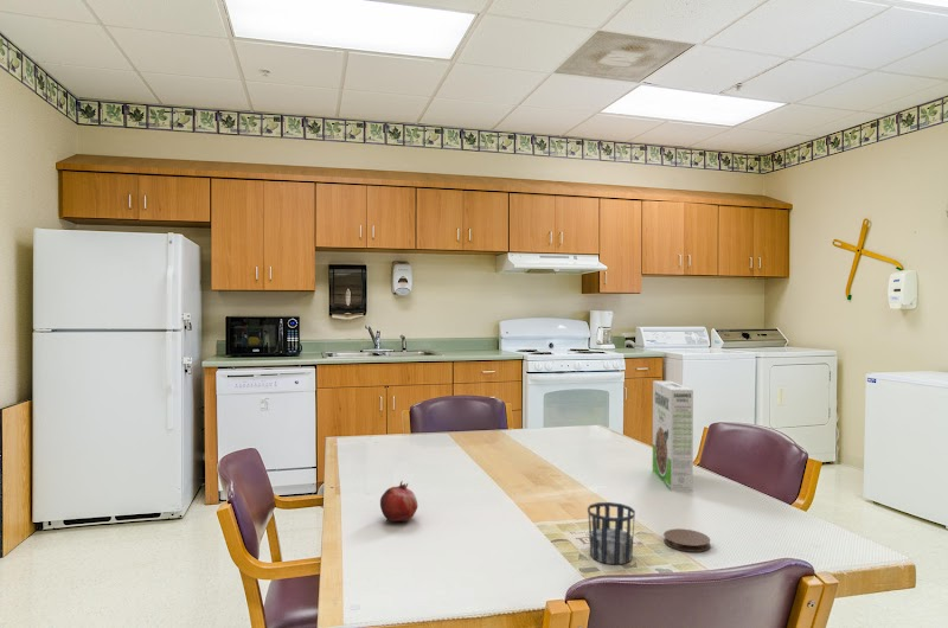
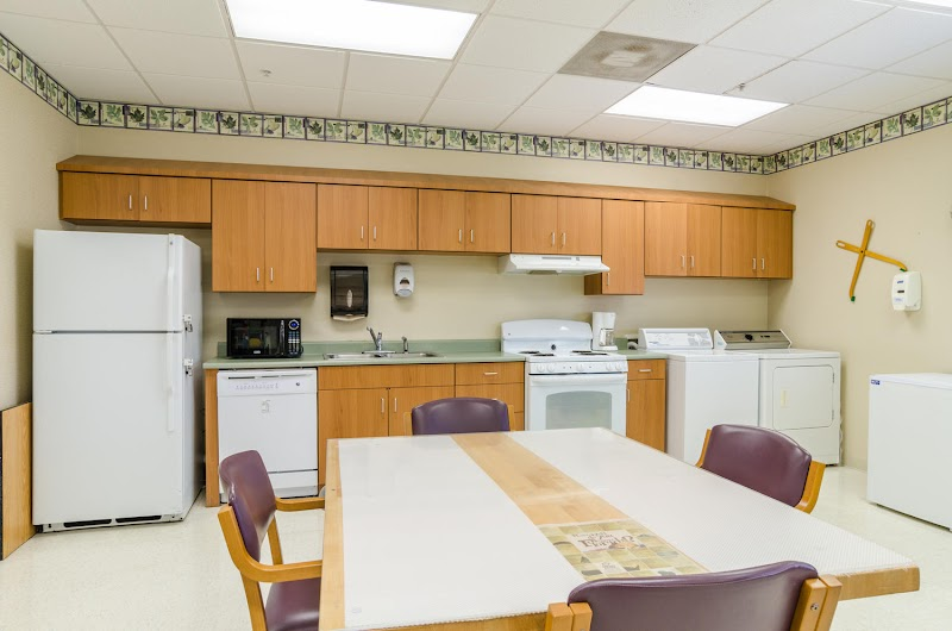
- coaster [662,527,711,553]
- cereal box [652,380,694,493]
- cup [587,501,636,565]
- fruit [379,480,419,523]
